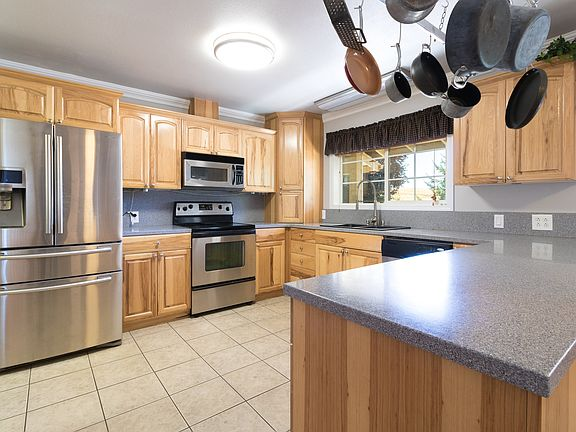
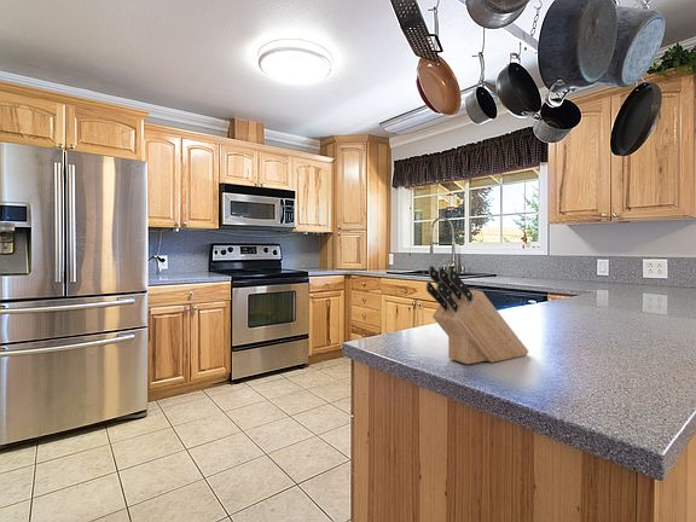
+ knife block [425,265,529,365]
